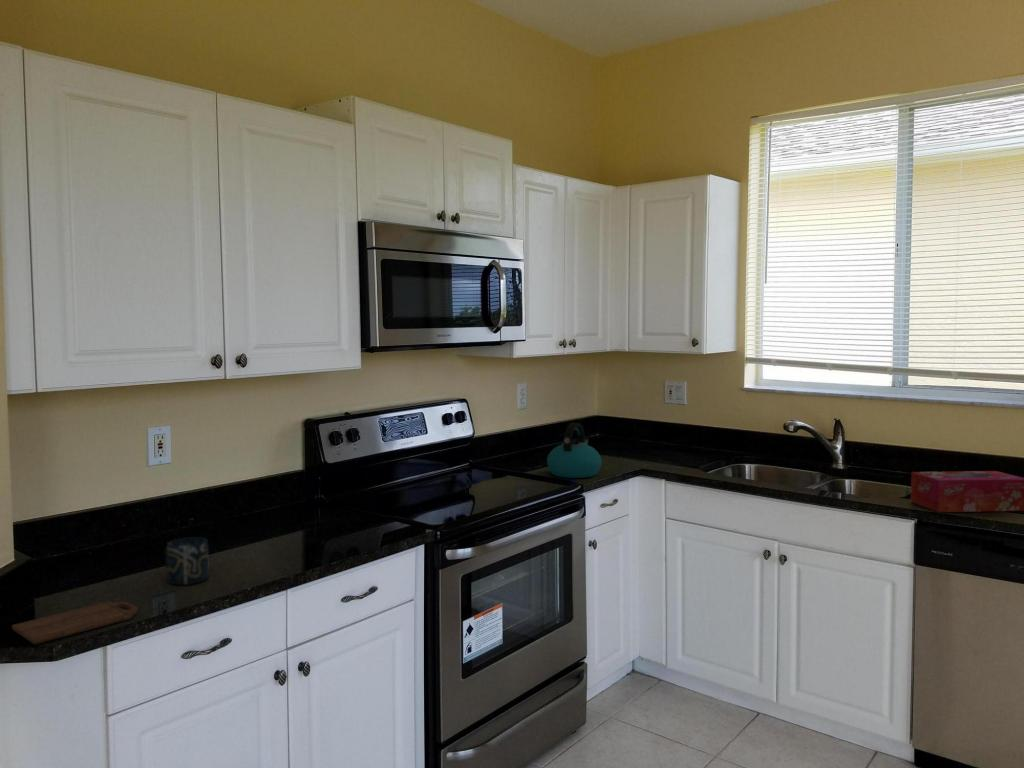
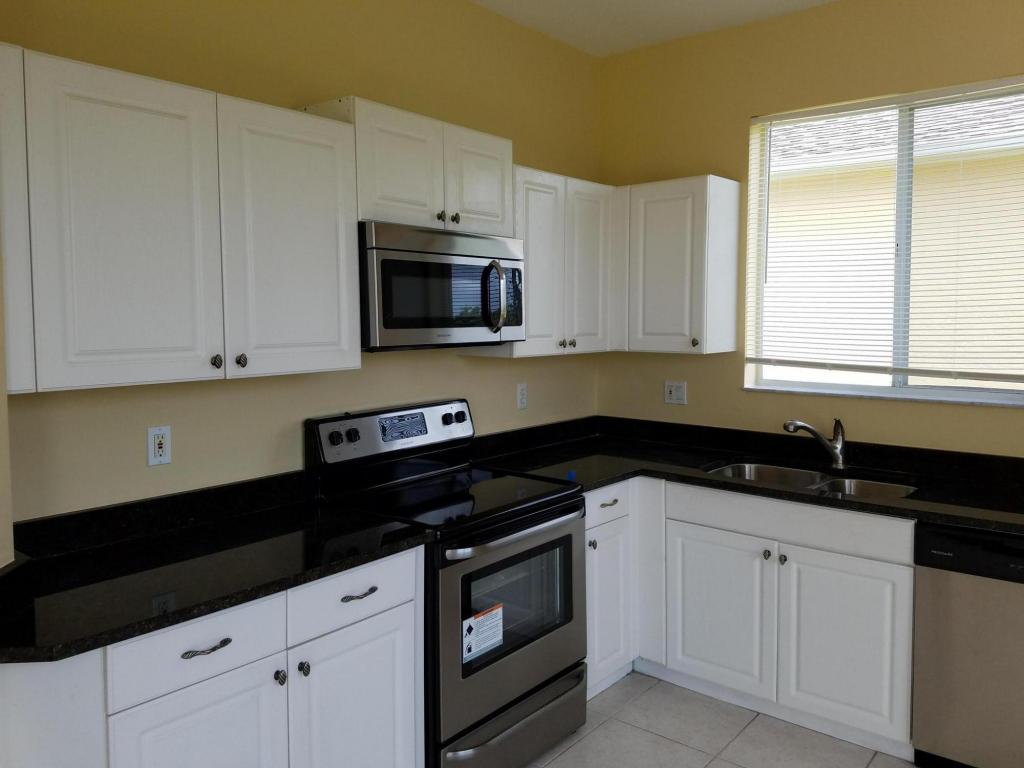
- tissue box [910,470,1024,513]
- kettle [546,422,603,479]
- cutting board [11,601,139,645]
- cup [164,536,210,586]
